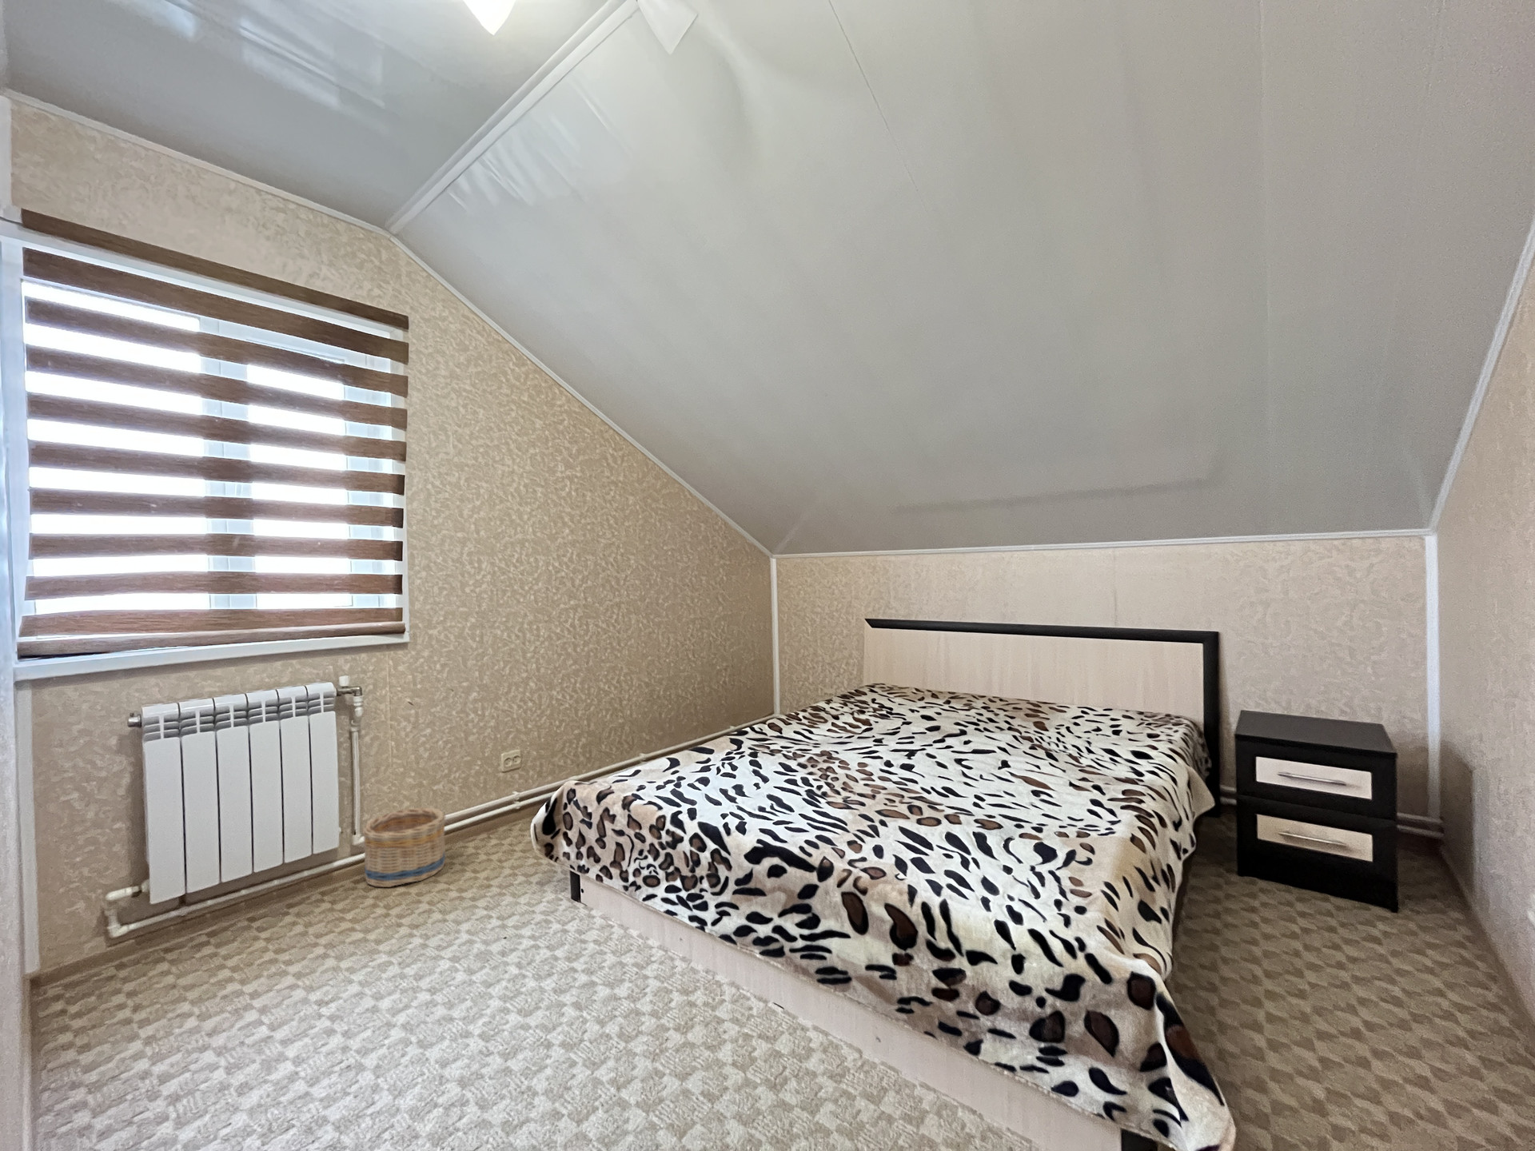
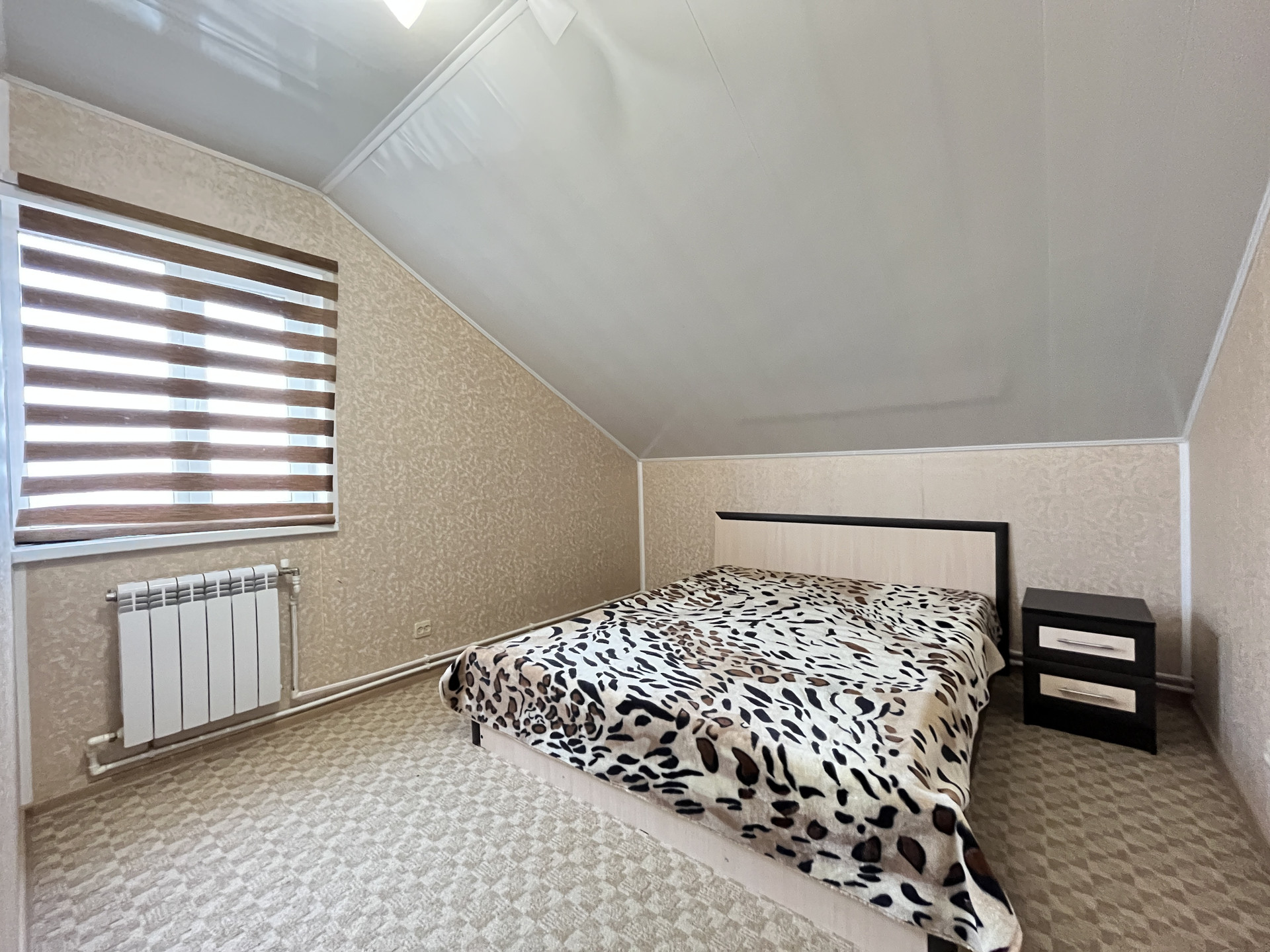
- basket [361,808,446,887]
